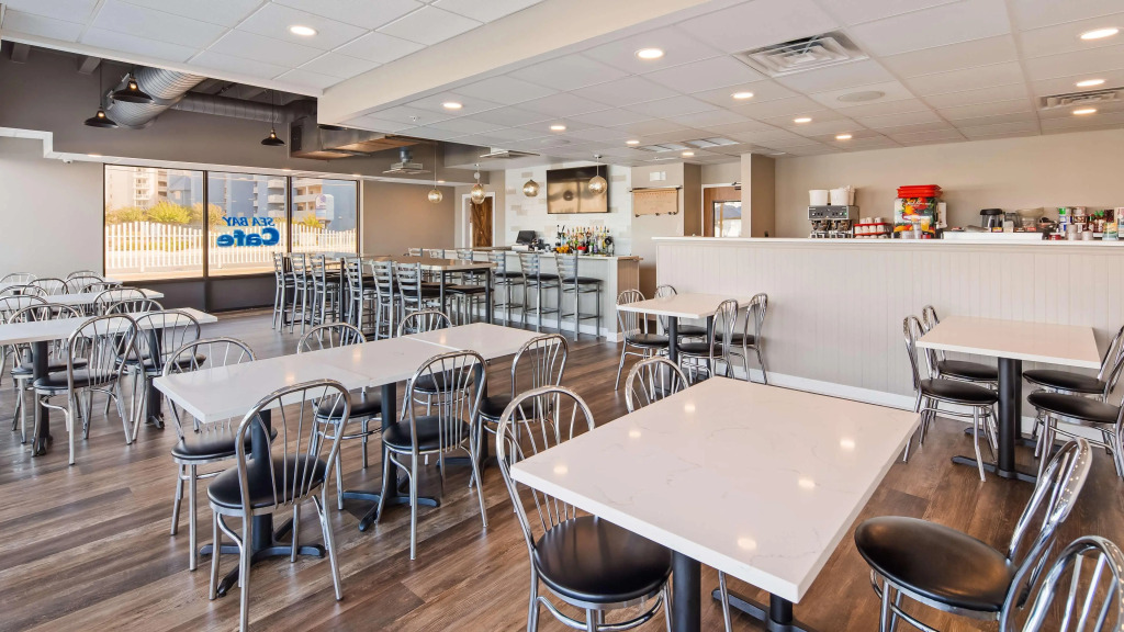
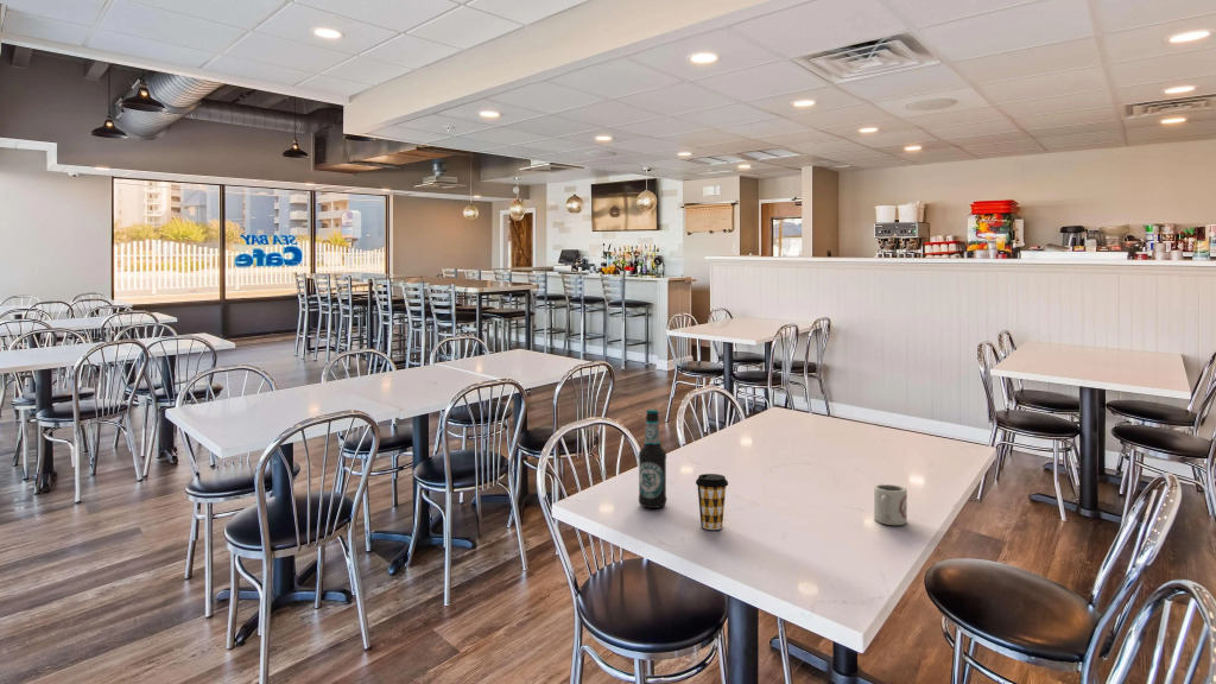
+ cup [873,483,908,526]
+ coffee cup [695,473,729,531]
+ bottle [638,408,667,509]
